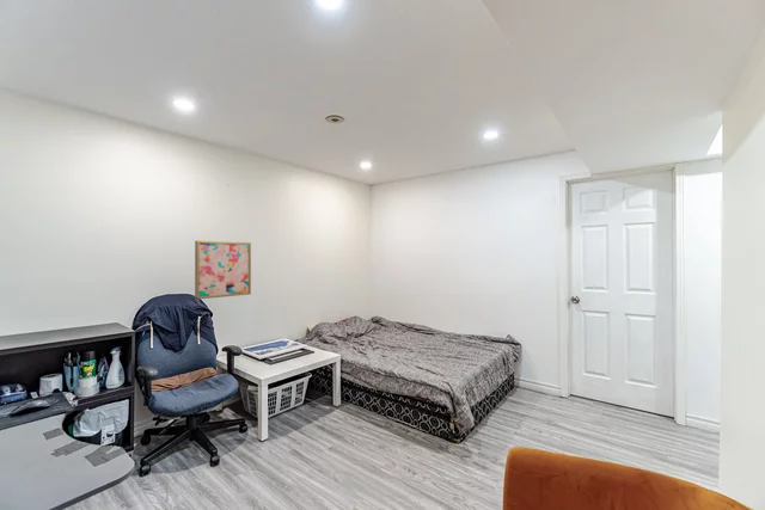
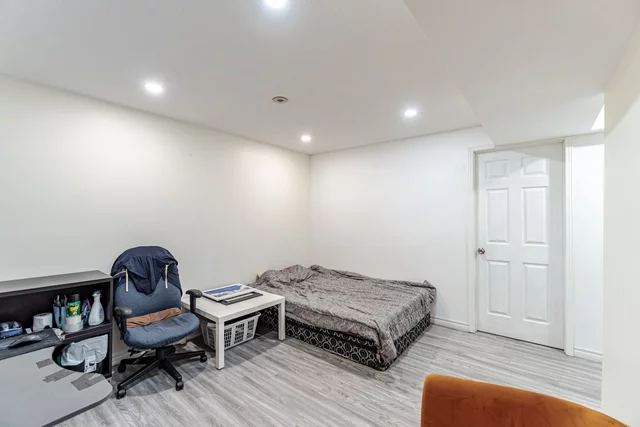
- wall art [194,240,252,300]
